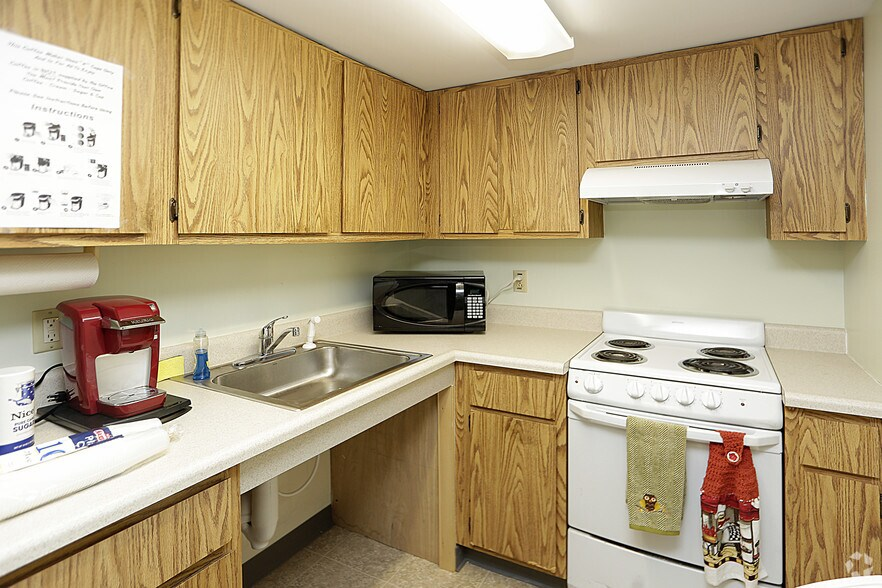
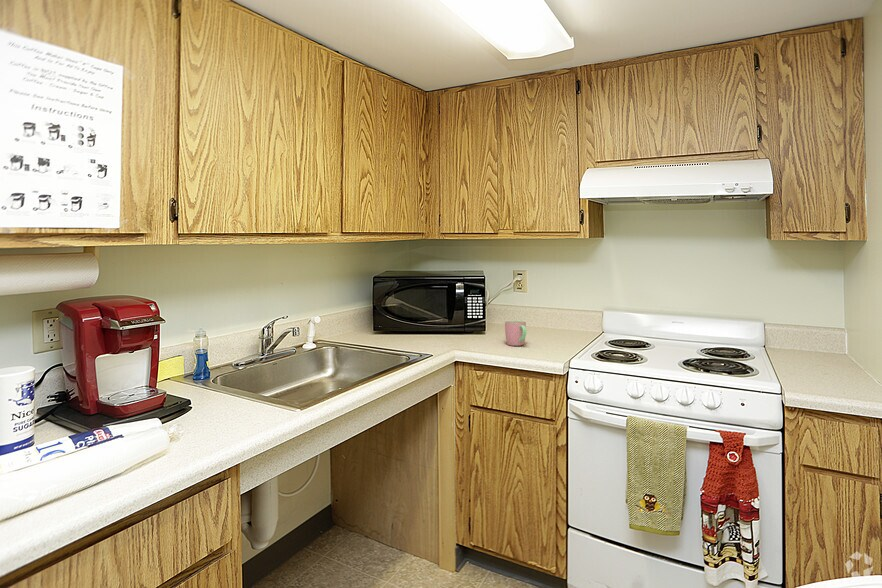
+ cup [504,320,527,347]
